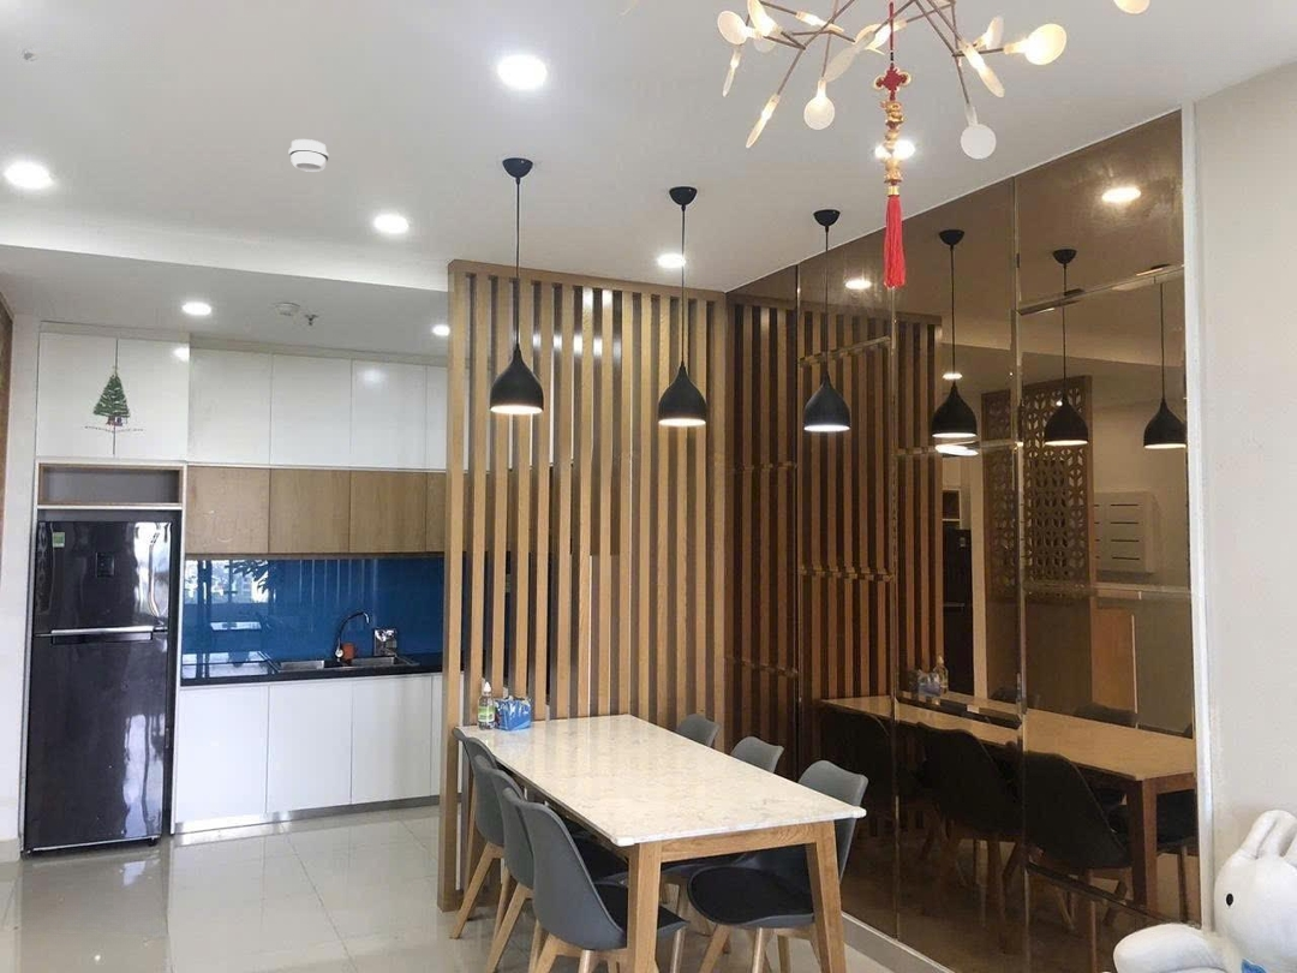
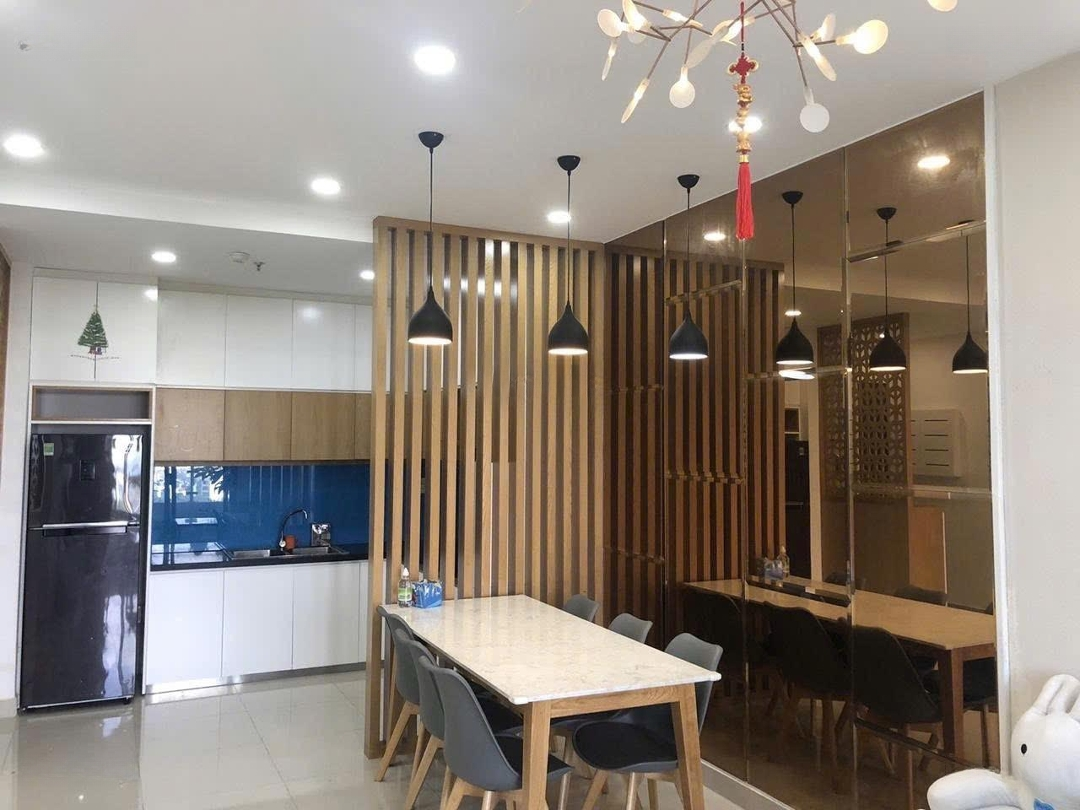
- smoke detector [288,138,330,173]
